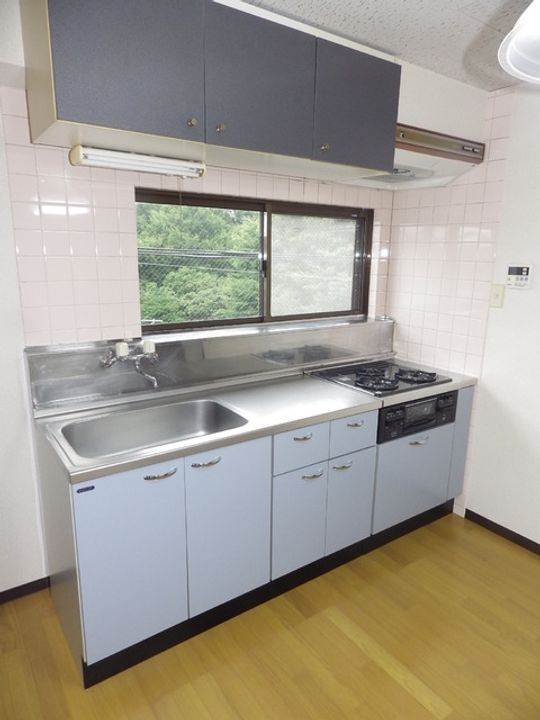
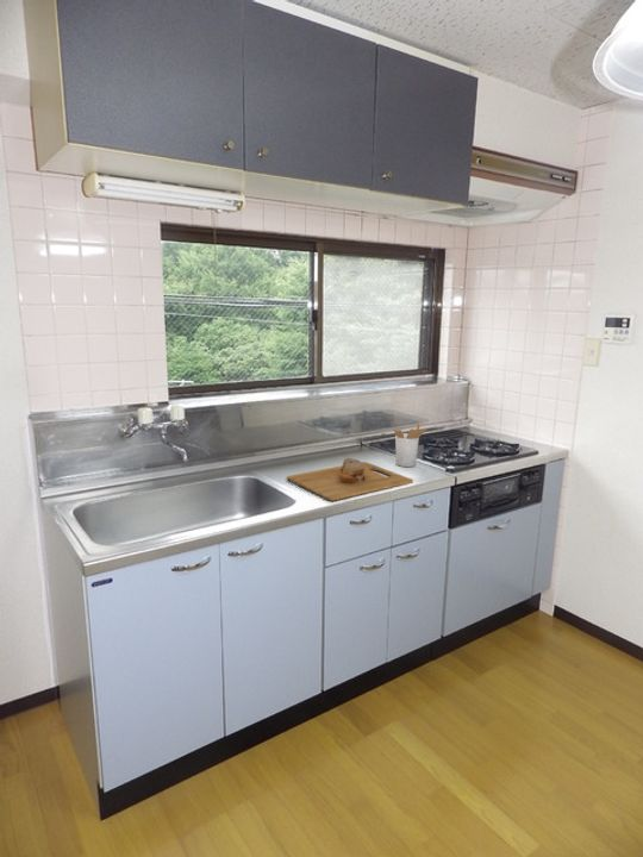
+ utensil holder [393,420,427,468]
+ cutting board [286,457,414,502]
